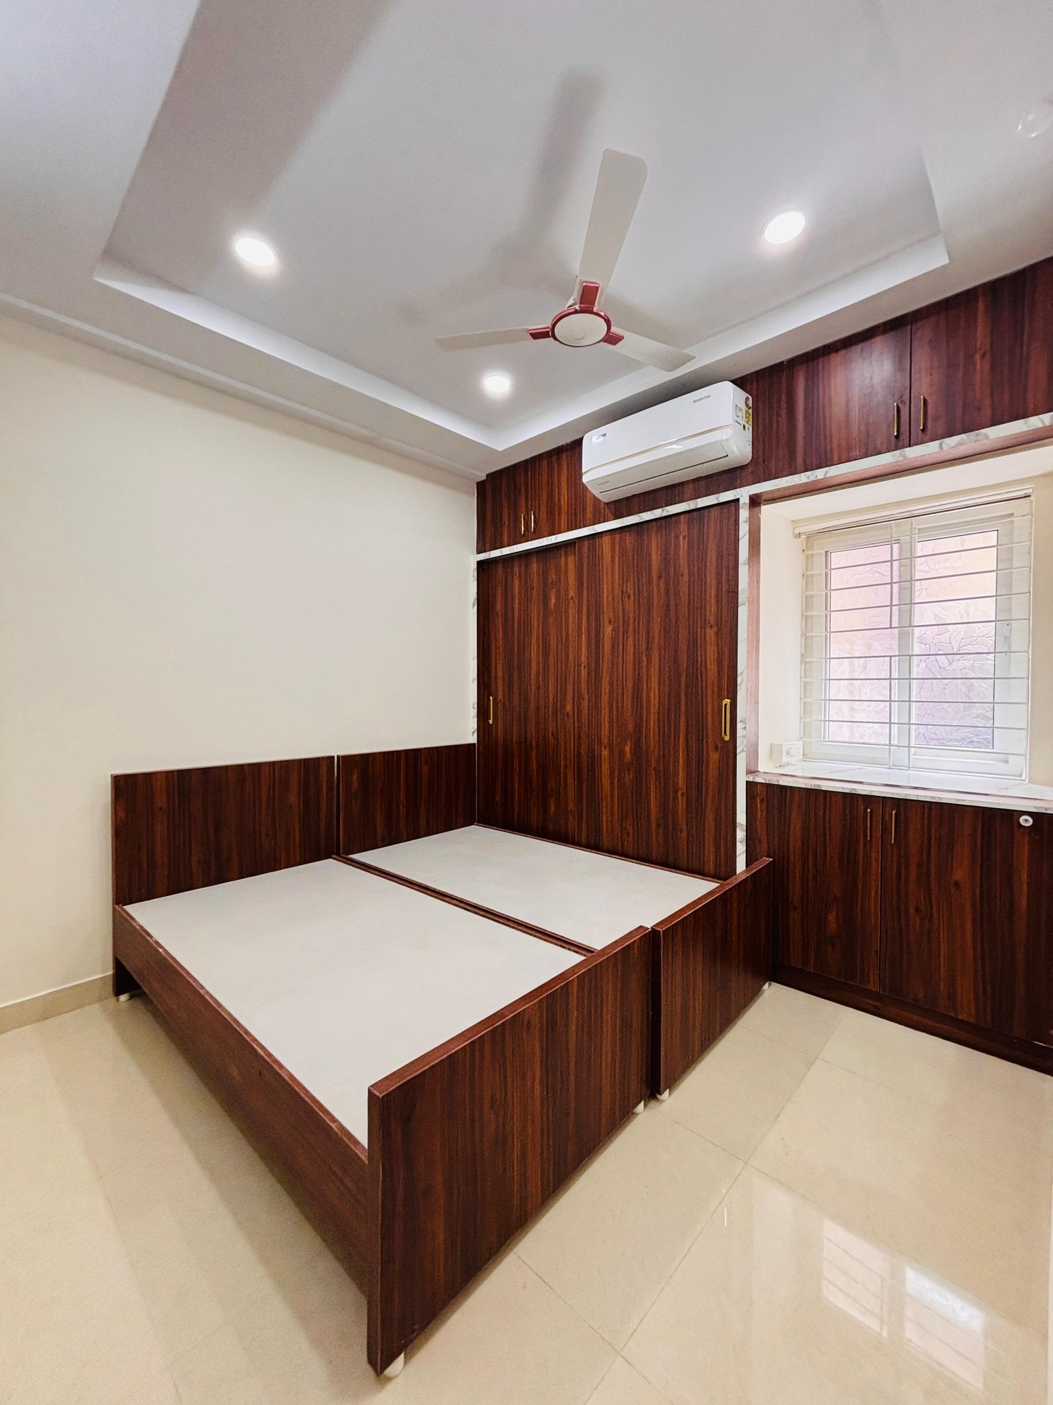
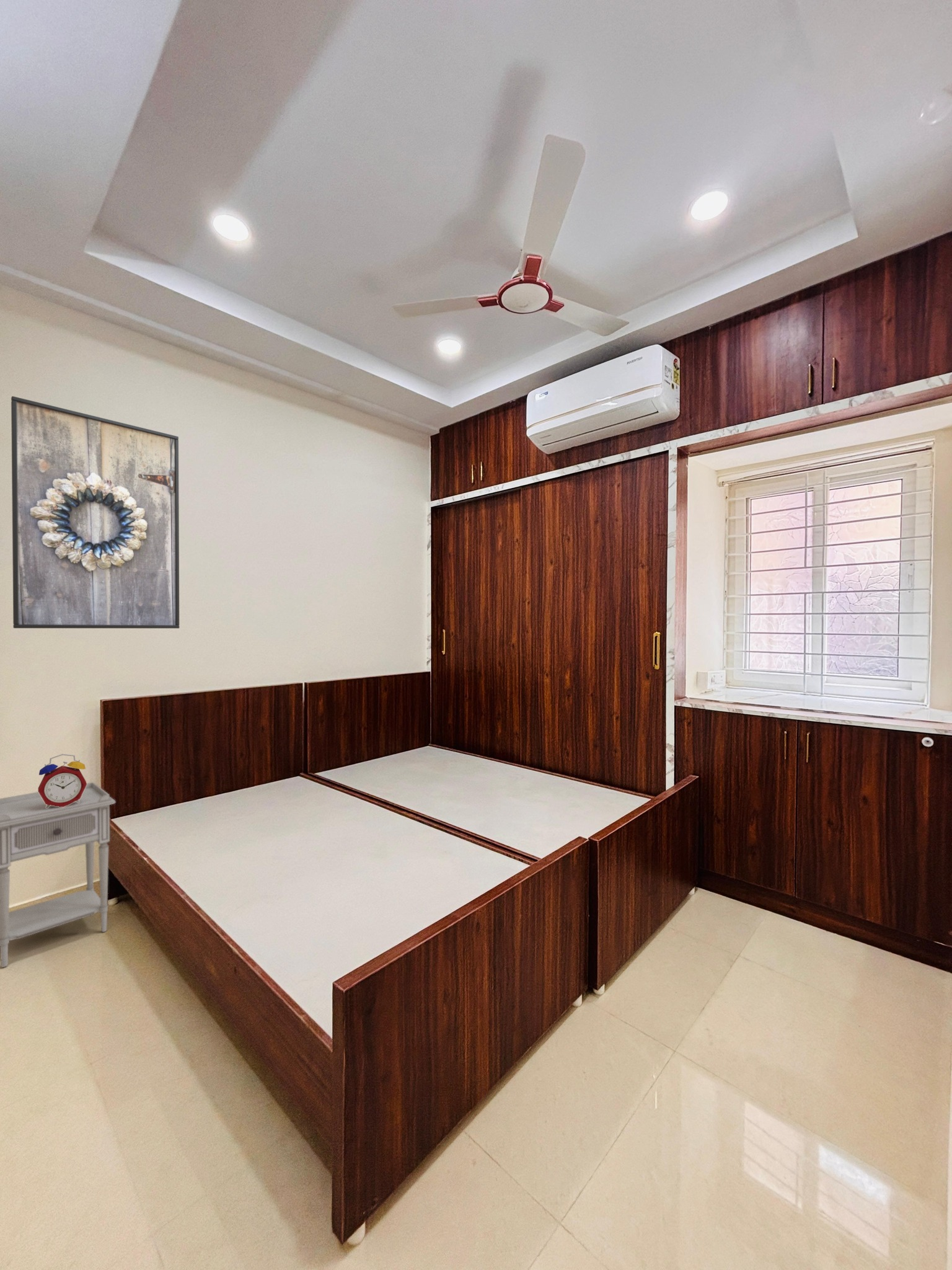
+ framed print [11,396,180,629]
+ alarm clock [38,753,87,808]
+ nightstand [0,781,116,968]
